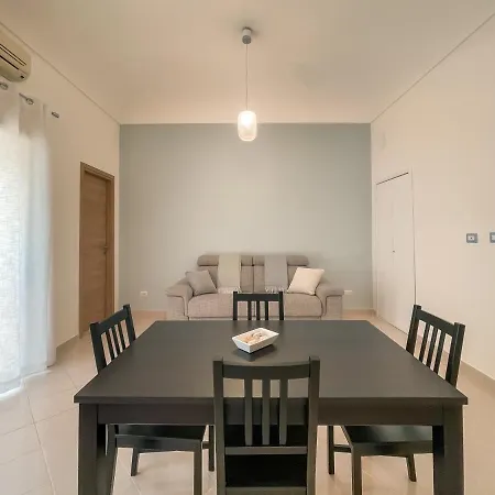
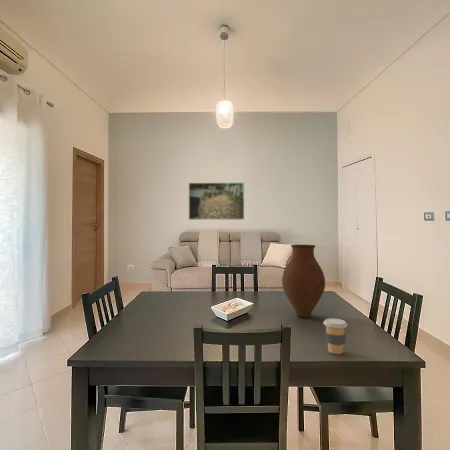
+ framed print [188,182,245,221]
+ vase [281,244,326,319]
+ coffee cup [323,317,348,355]
